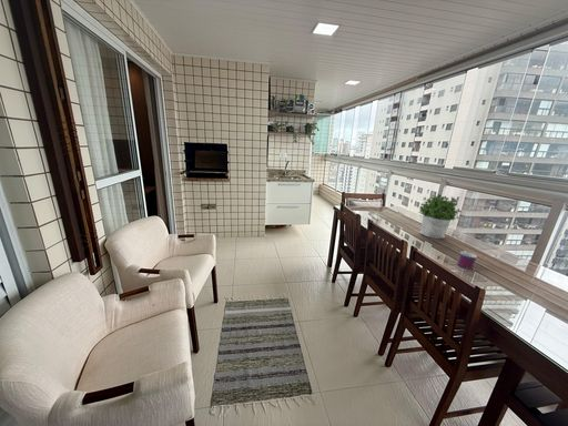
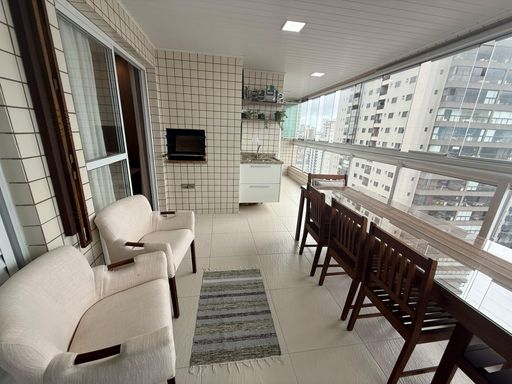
- mug [456,250,478,271]
- potted plant [417,193,463,240]
